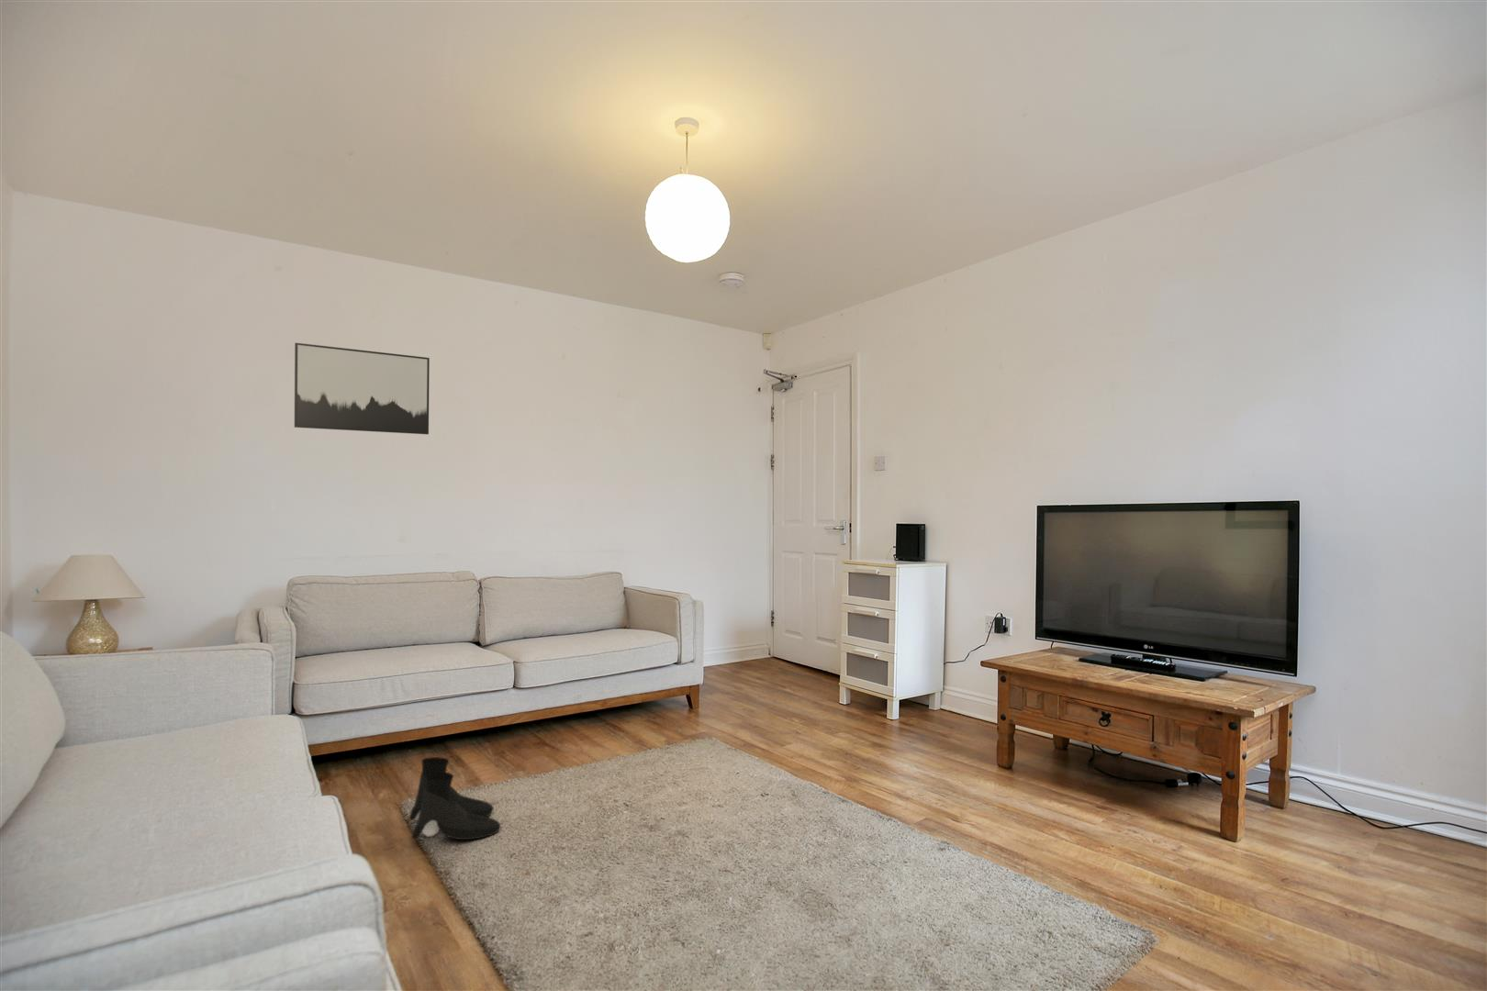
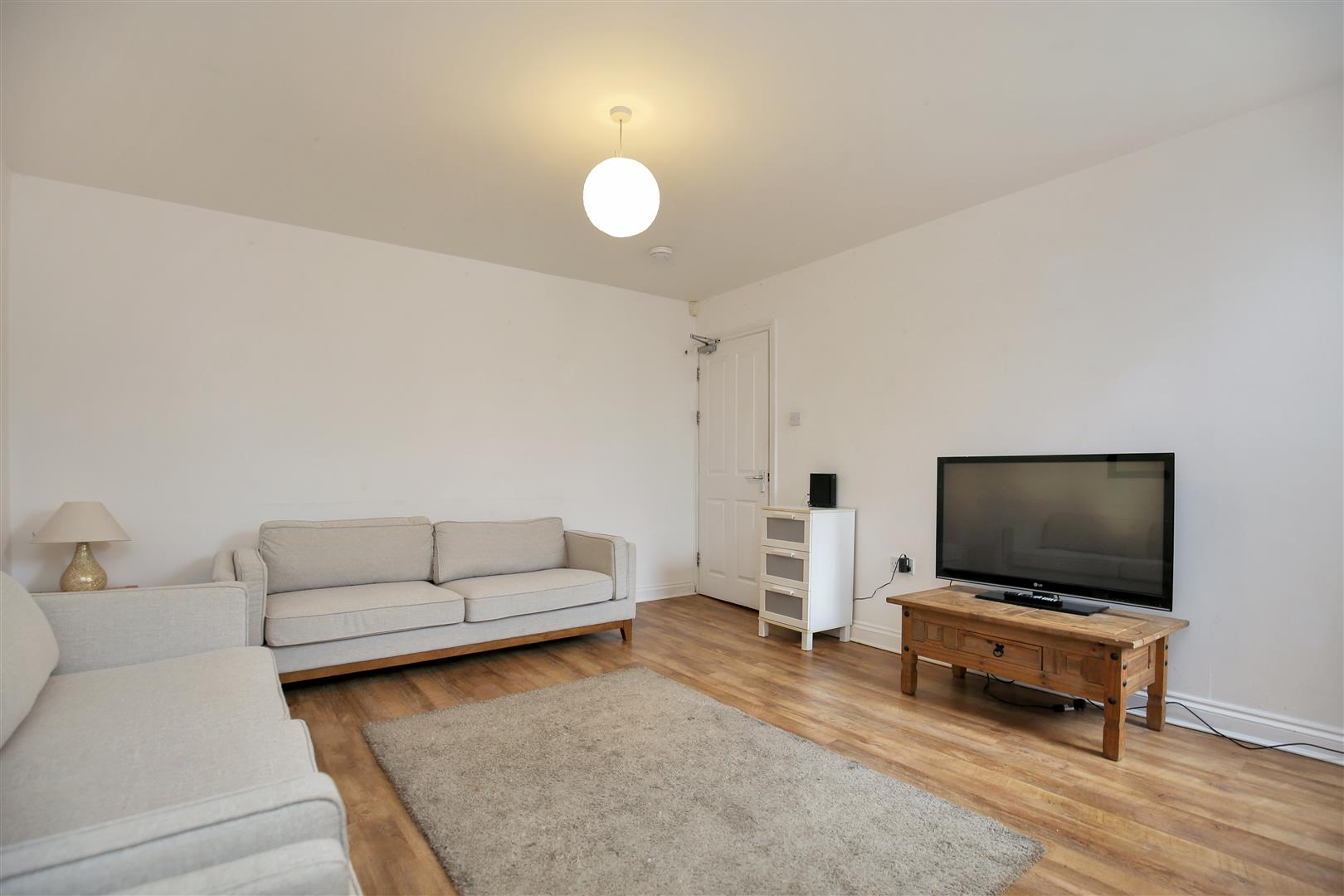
- wall art [293,342,430,435]
- boots [407,757,502,841]
